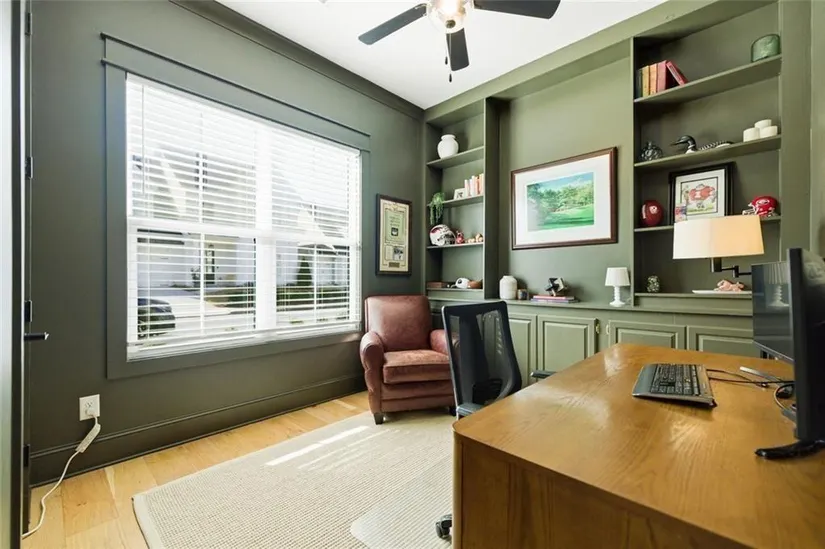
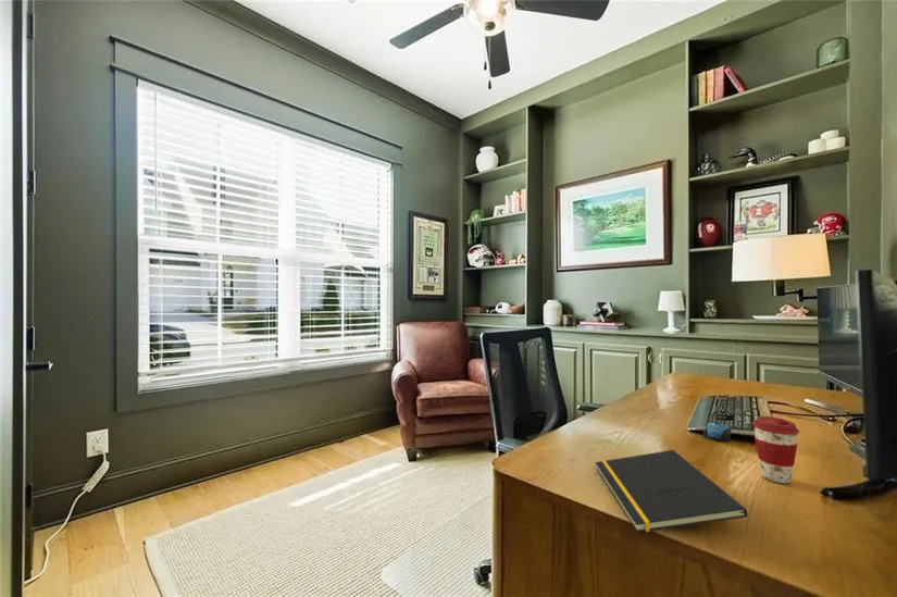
+ notepad [594,449,748,534]
+ coffee cup [751,415,800,484]
+ computer mouse [702,421,732,443]
